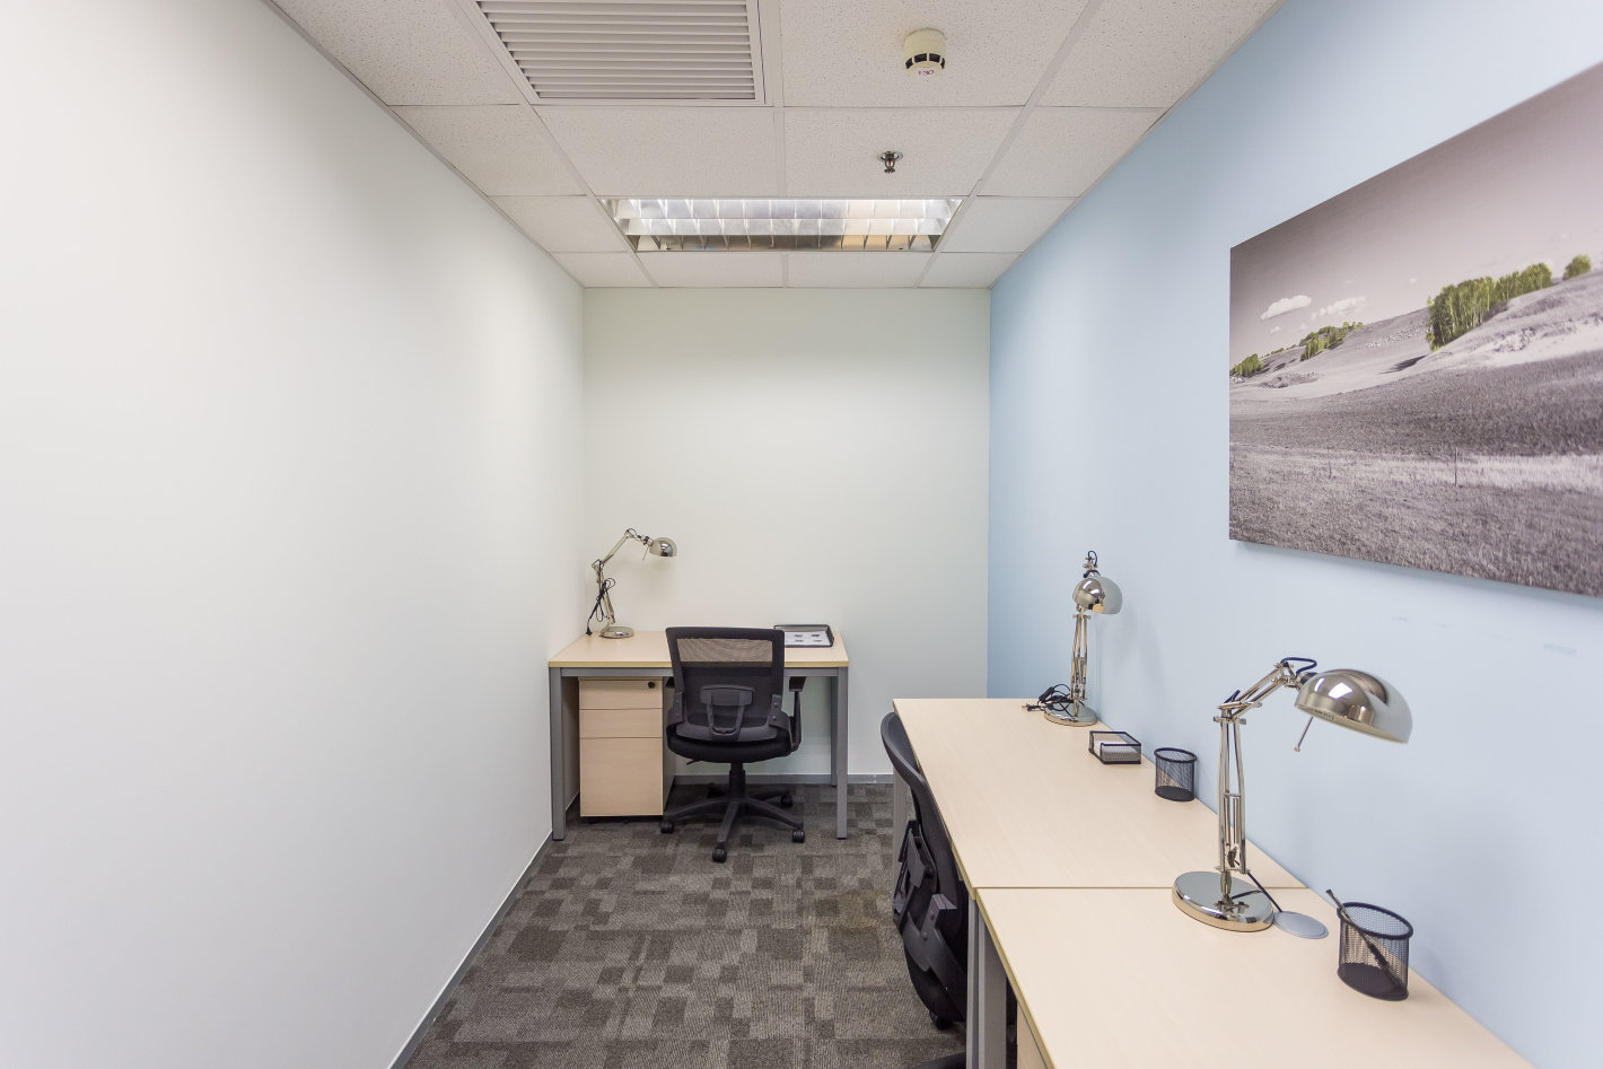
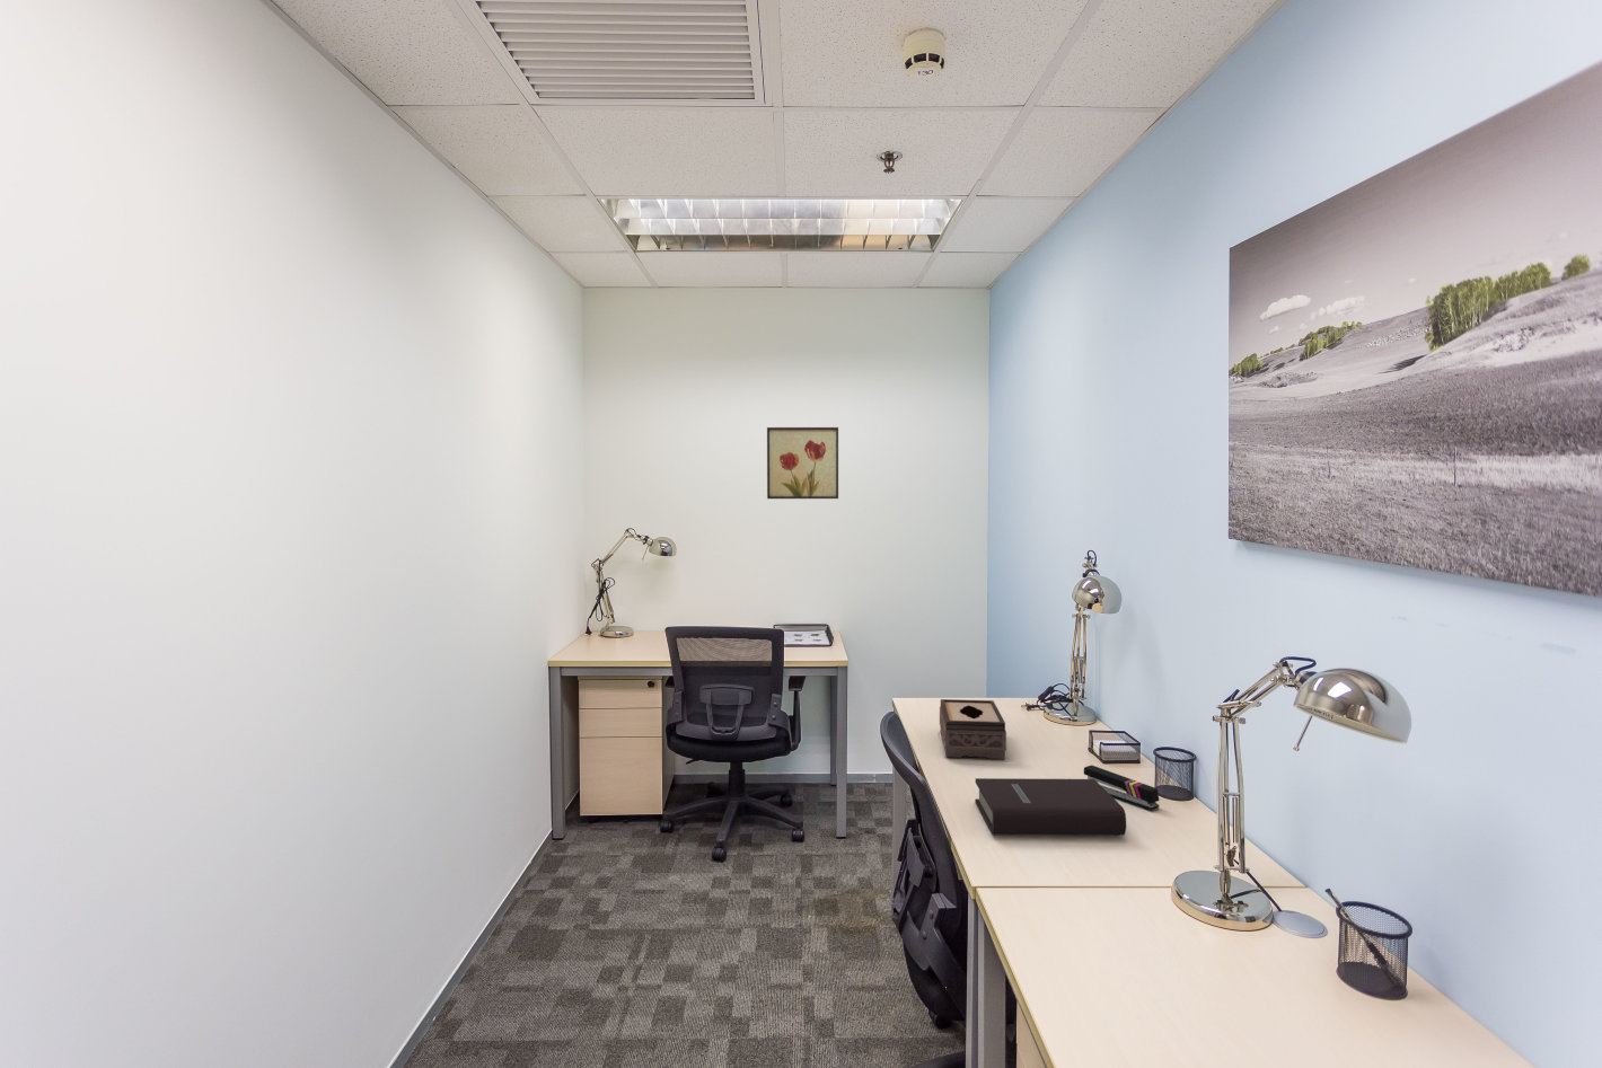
+ stapler [1083,764,1161,811]
+ book [974,777,1128,836]
+ tissue box [938,698,1007,760]
+ wall art [766,427,839,499]
